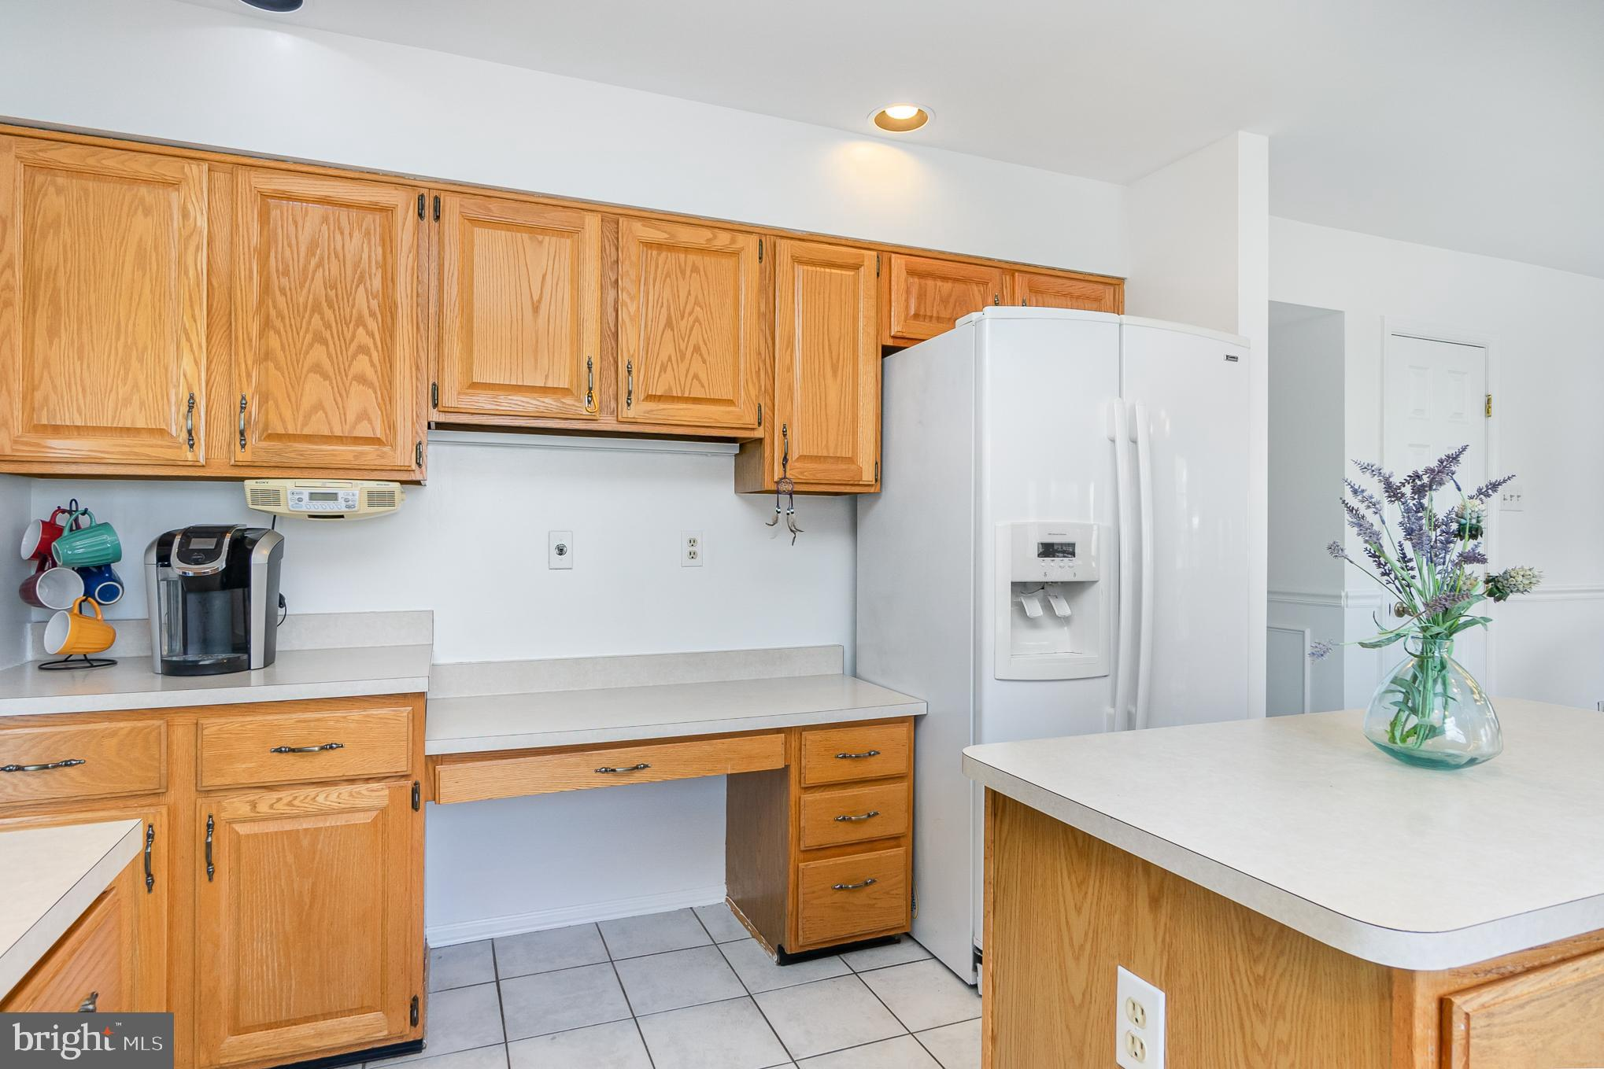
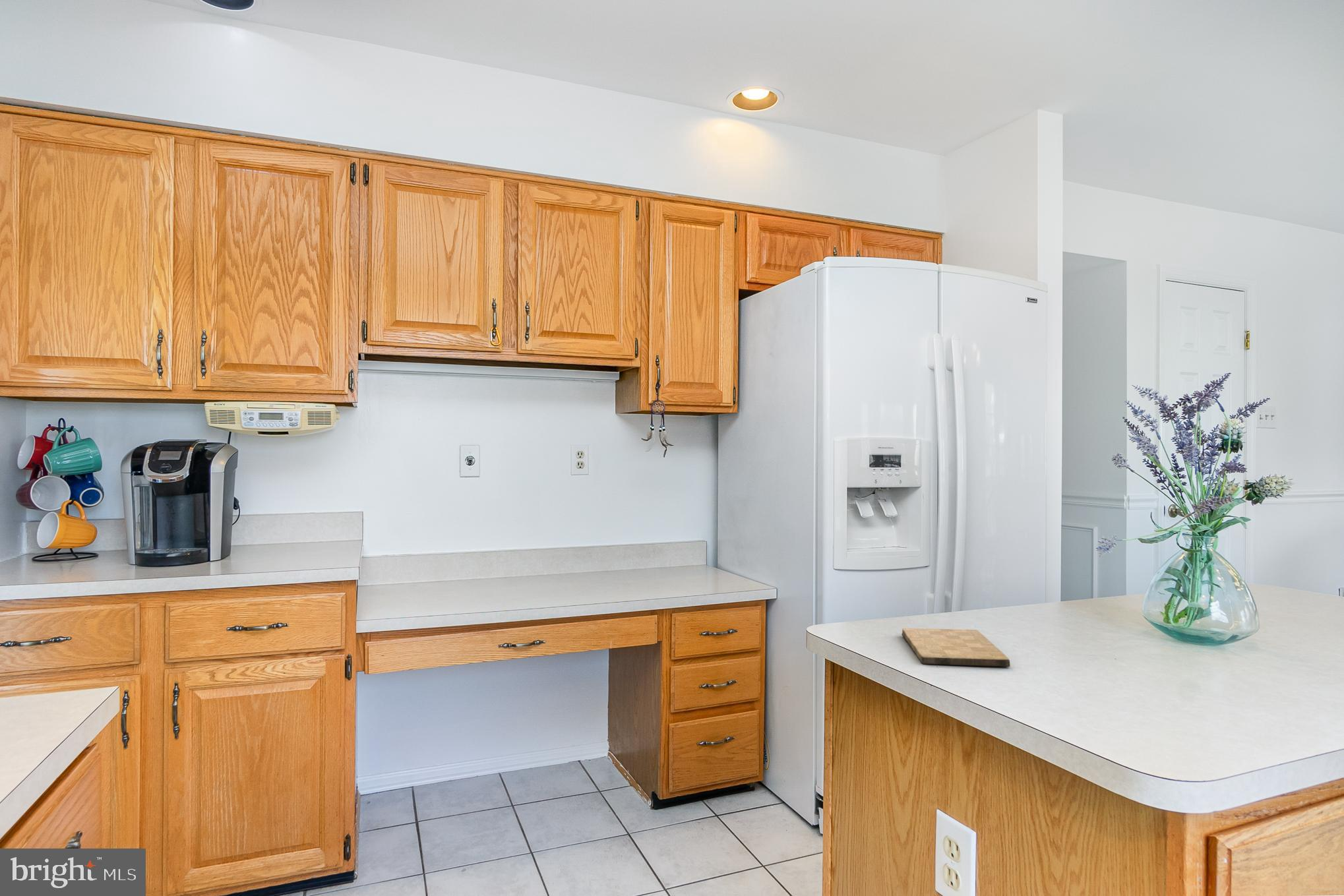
+ cutting board [901,628,1011,667]
